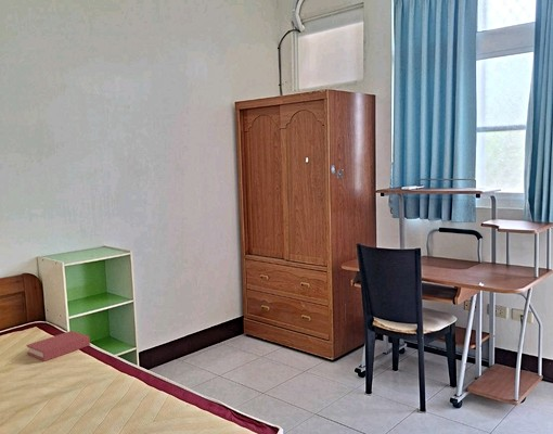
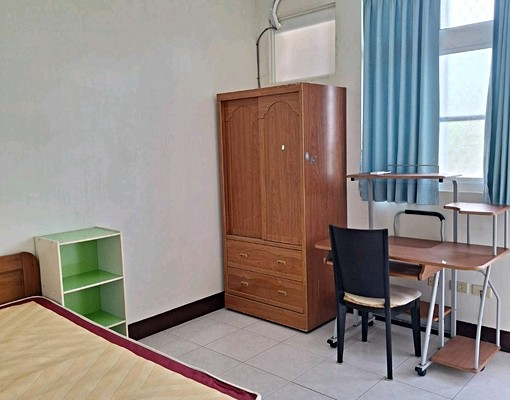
- book [25,330,91,362]
